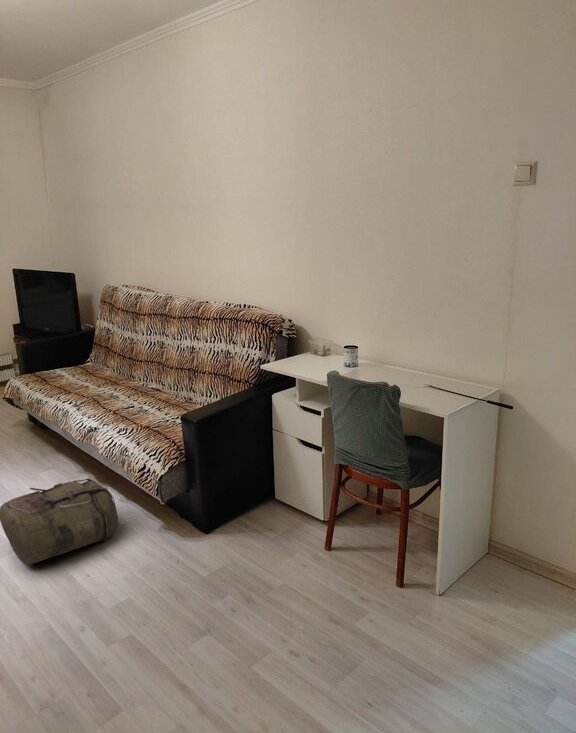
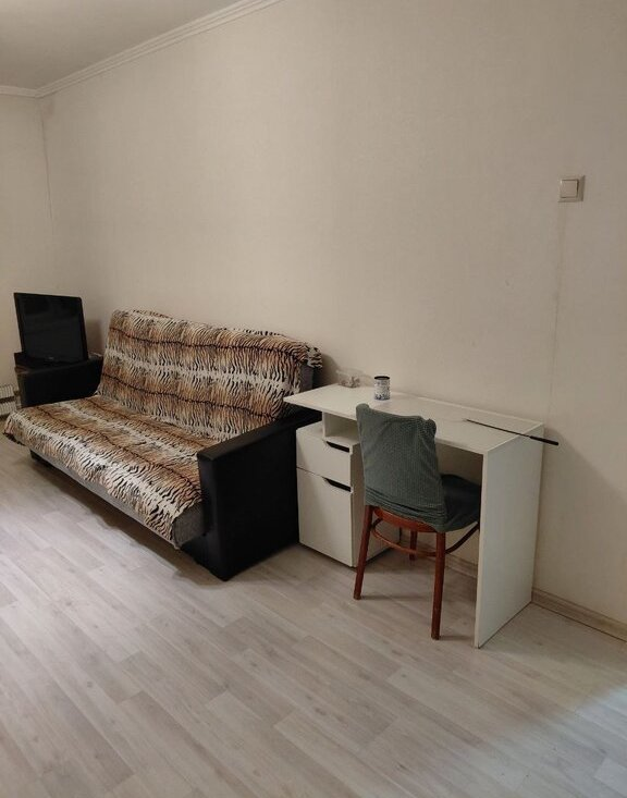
- backpack [0,478,119,566]
